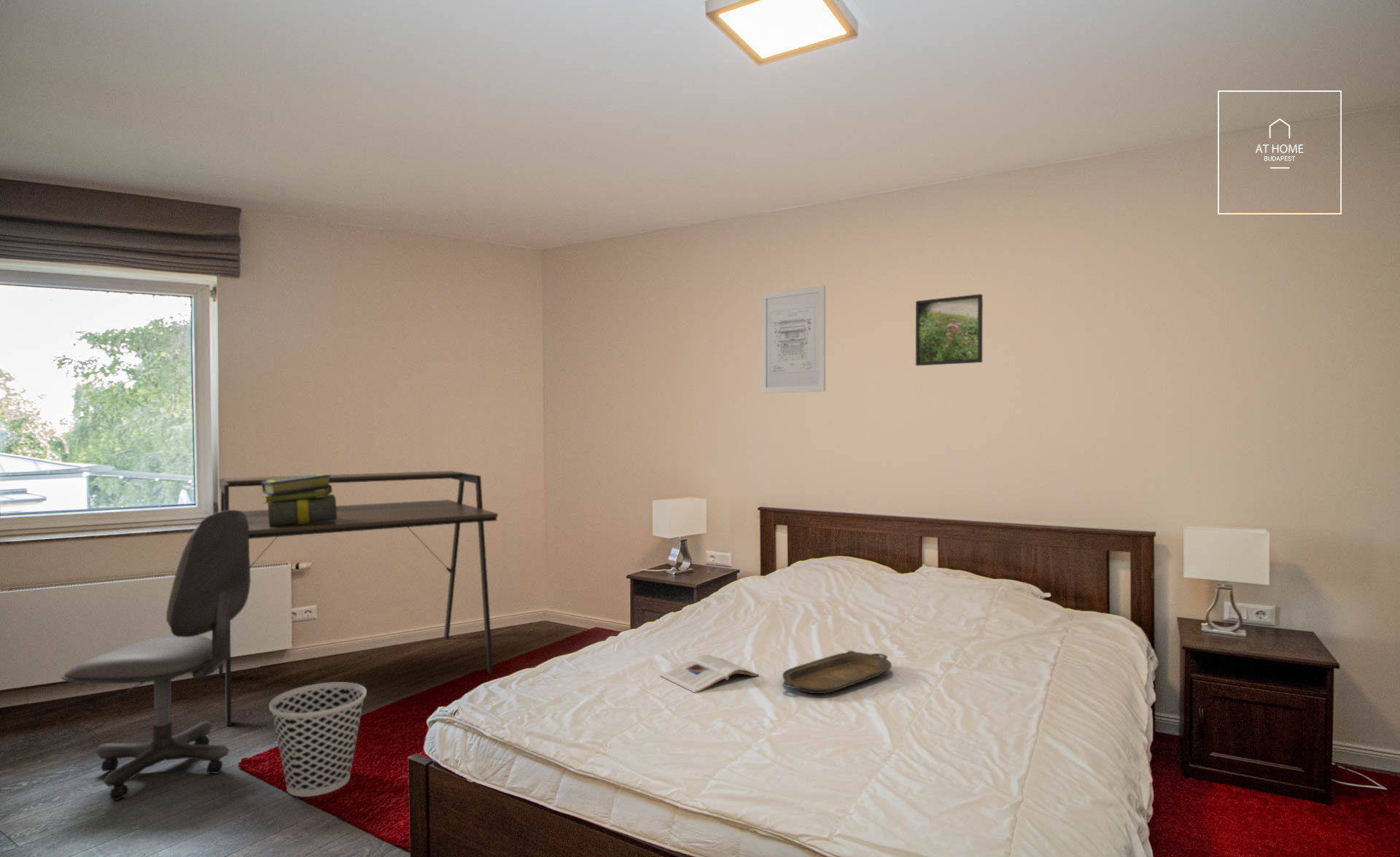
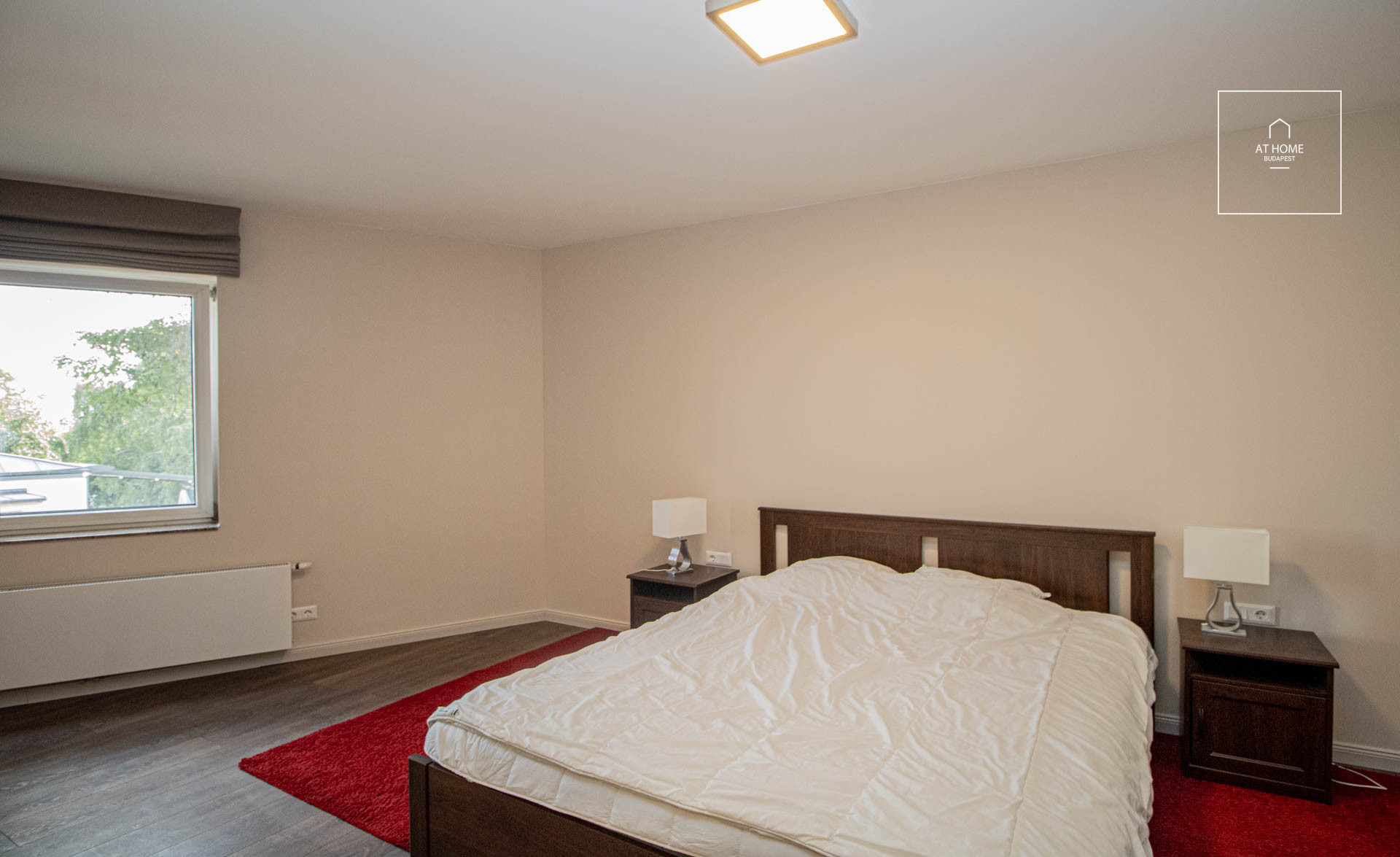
- wall art [761,284,826,394]
- wastebasket [268,681,368,797]
- office chair [61,509,252,802]
- desk [218,470,499,727]
- serving tray [782,650,892,694]
- stack of books [261,473,337,527]
- magazine [660,654,760,694]
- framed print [915,293,984,367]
